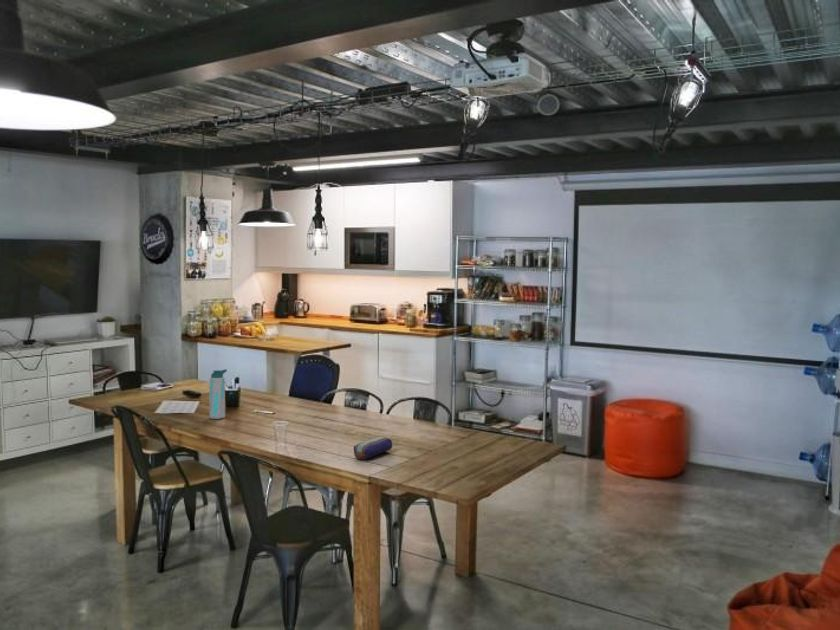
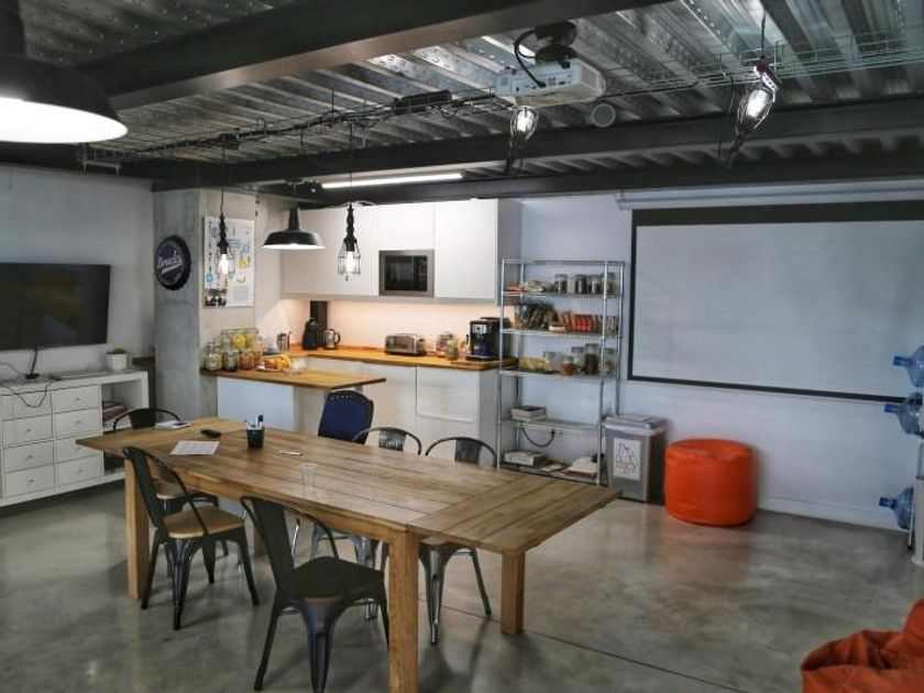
- pencil case [353,436,393,461]
- water bottle [208,368,228,420]
